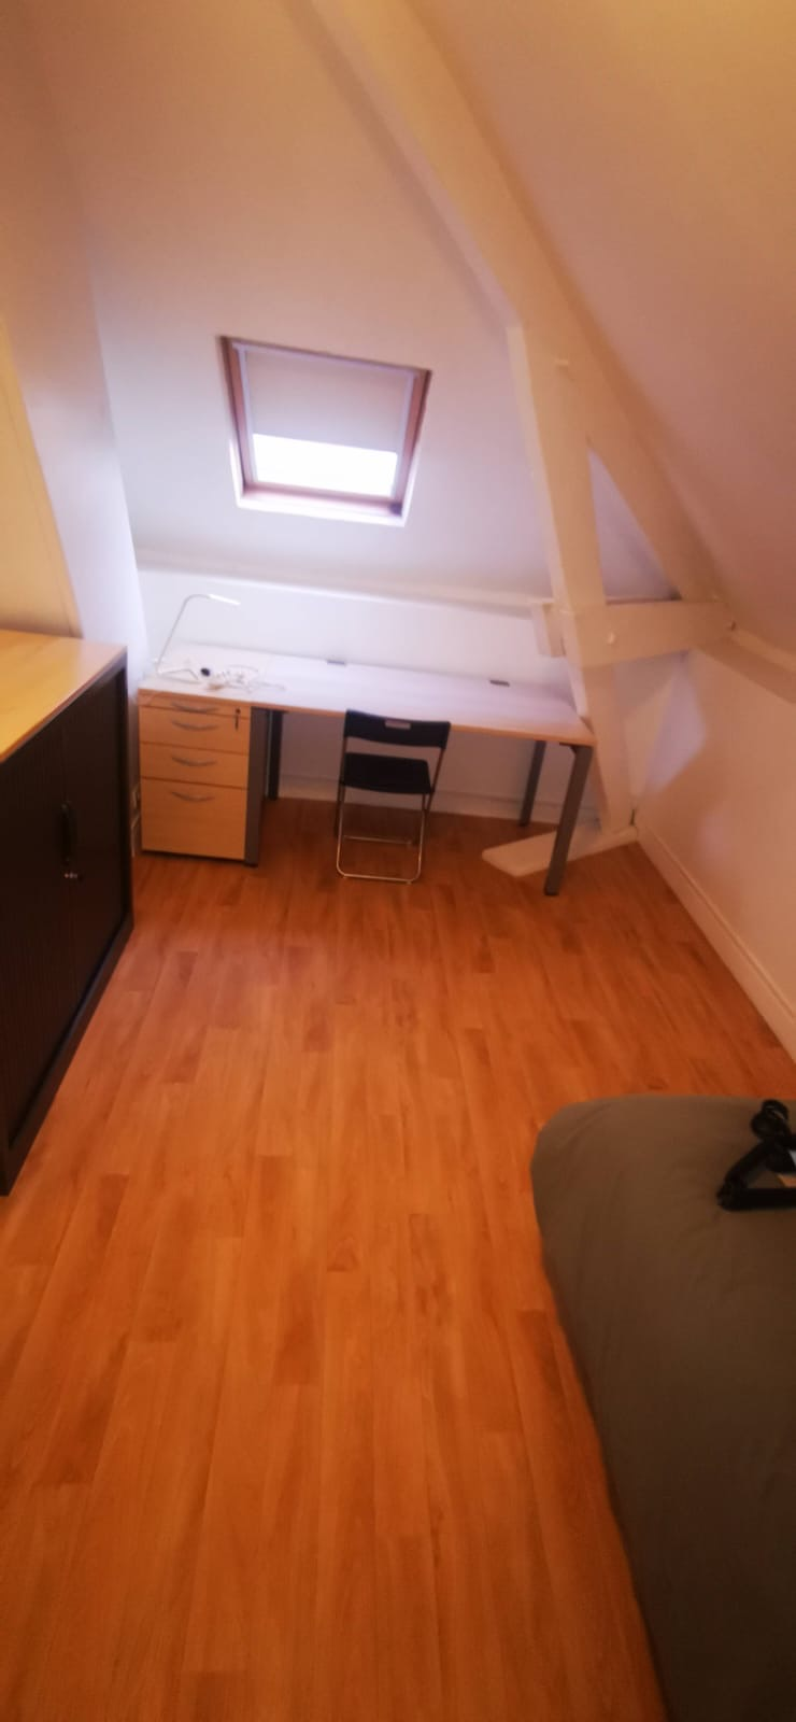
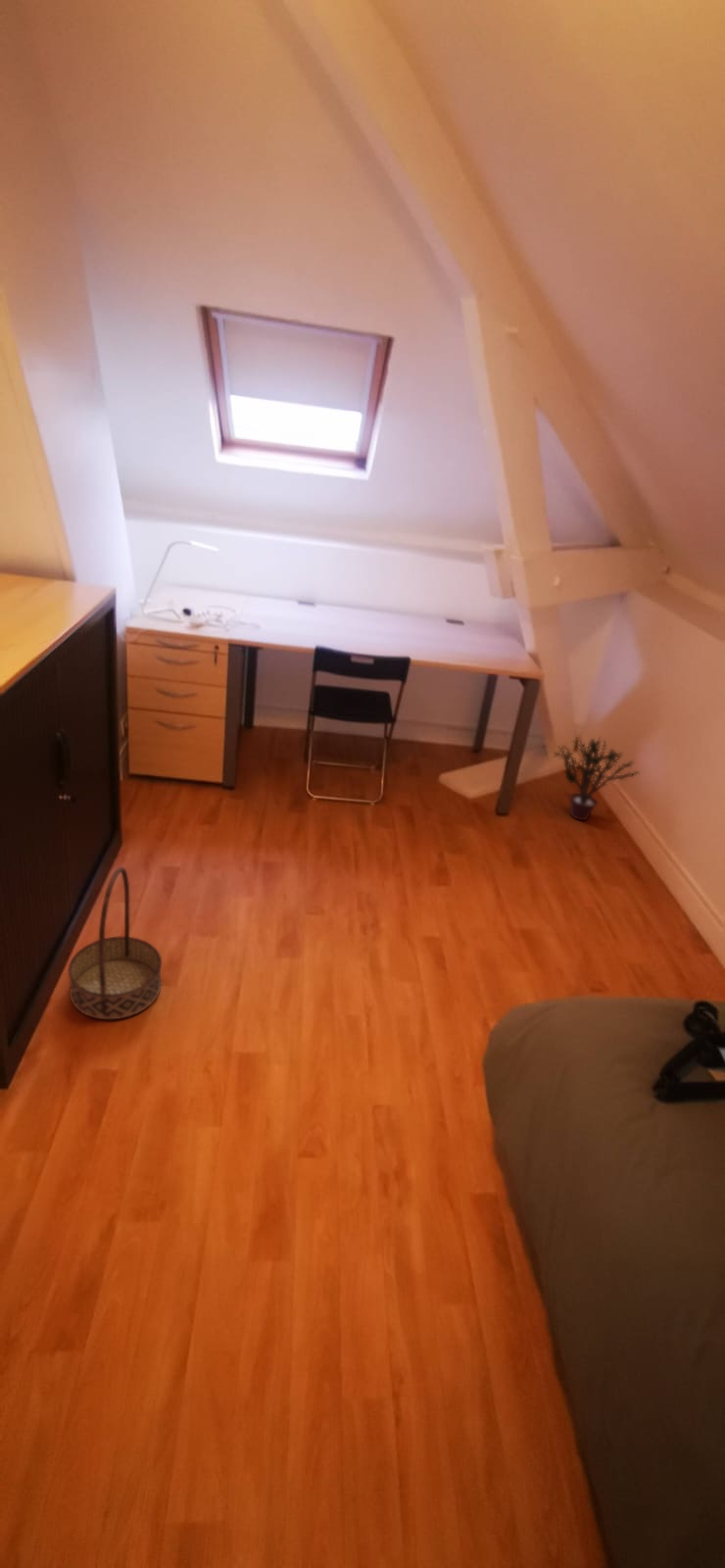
+ basket [68,865,163,1021]
+ potted plant [552,736,642,821]
